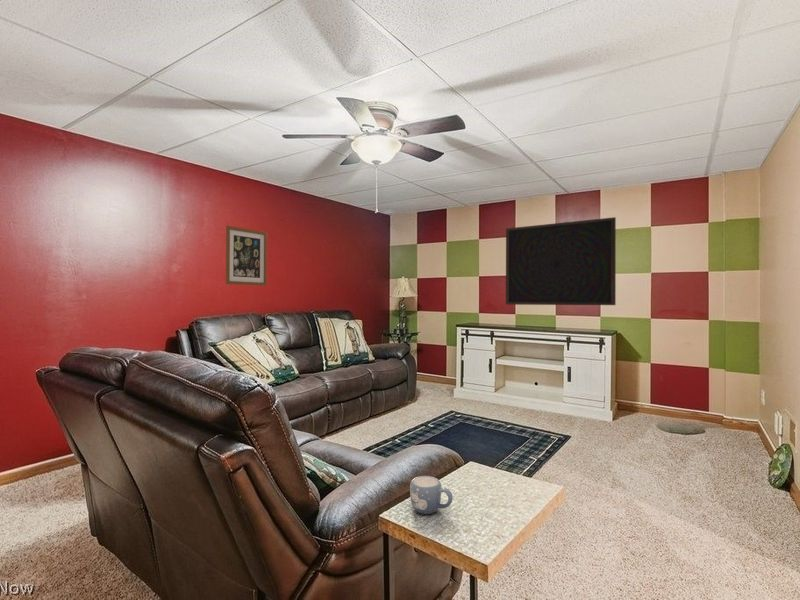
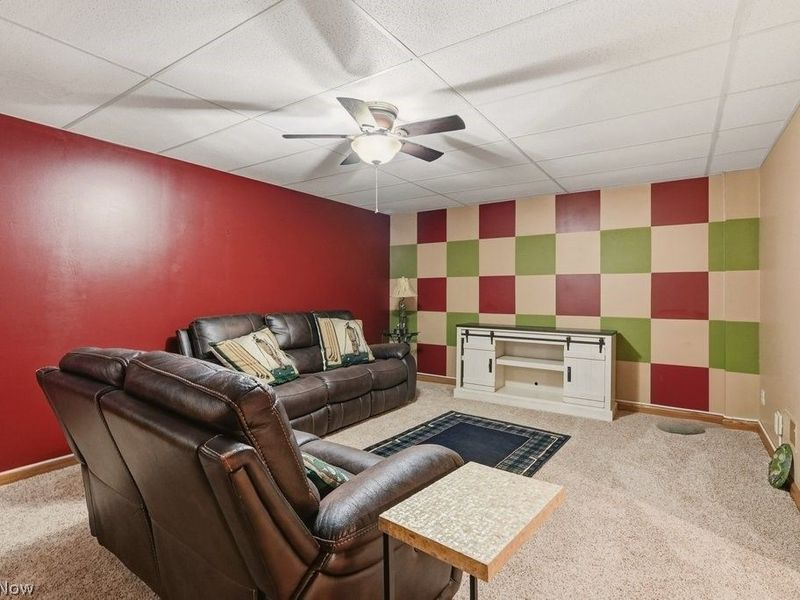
- television [505,216,617,306]
- wall art [225,225,268,287]
- mug [409,475,454,515]
